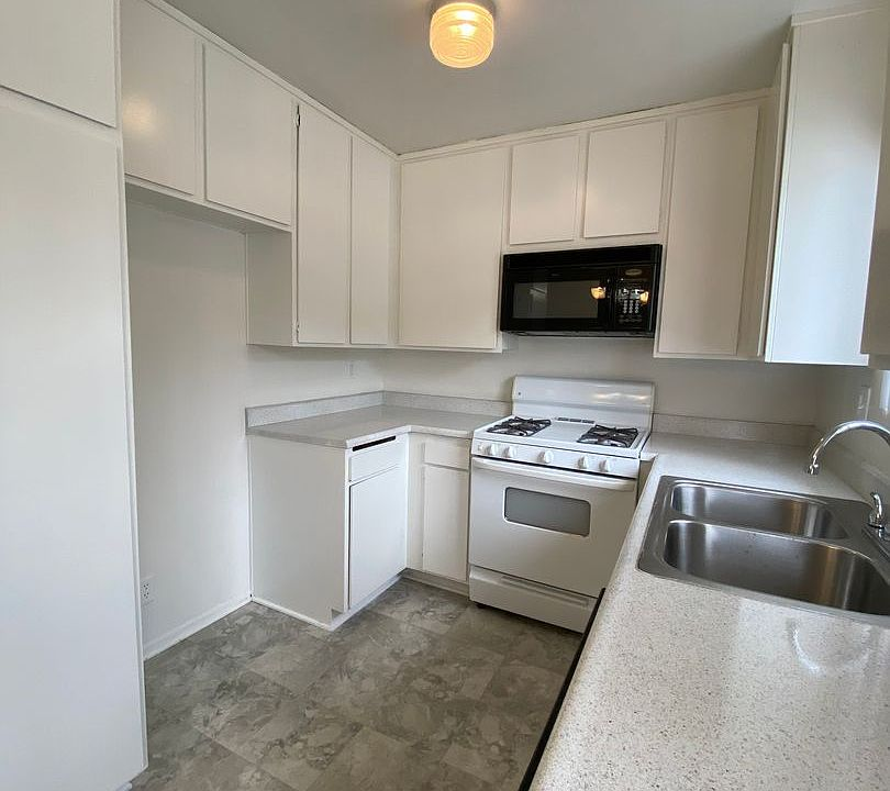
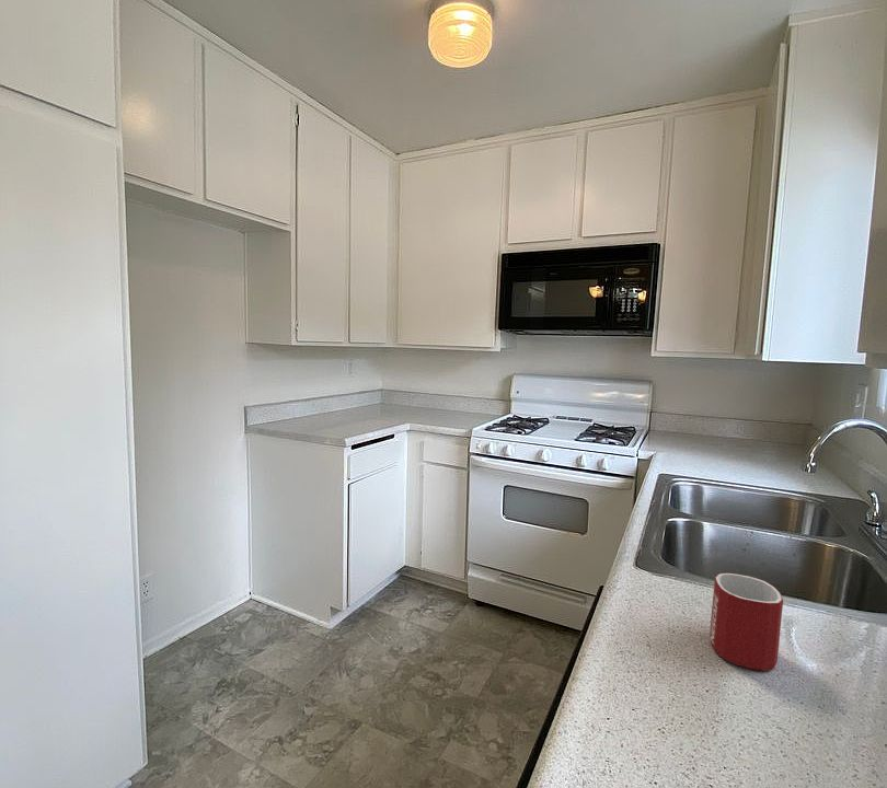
+ mug [709,572,784,672]
